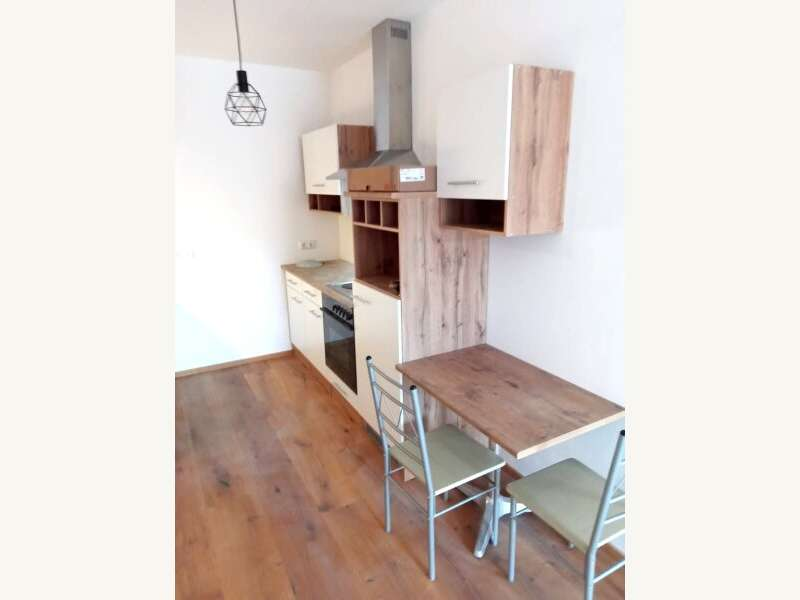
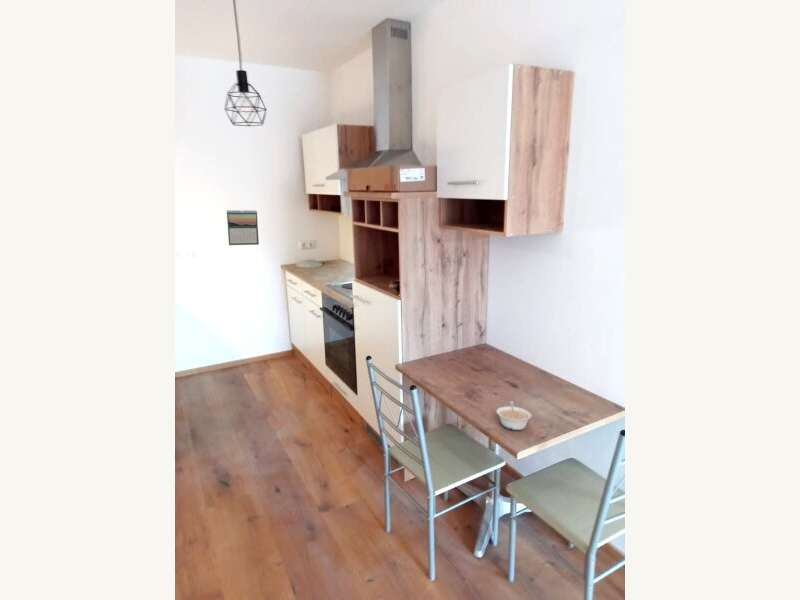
+ calendar [226,209,260,246]
+ legume [495,400,532,431]
